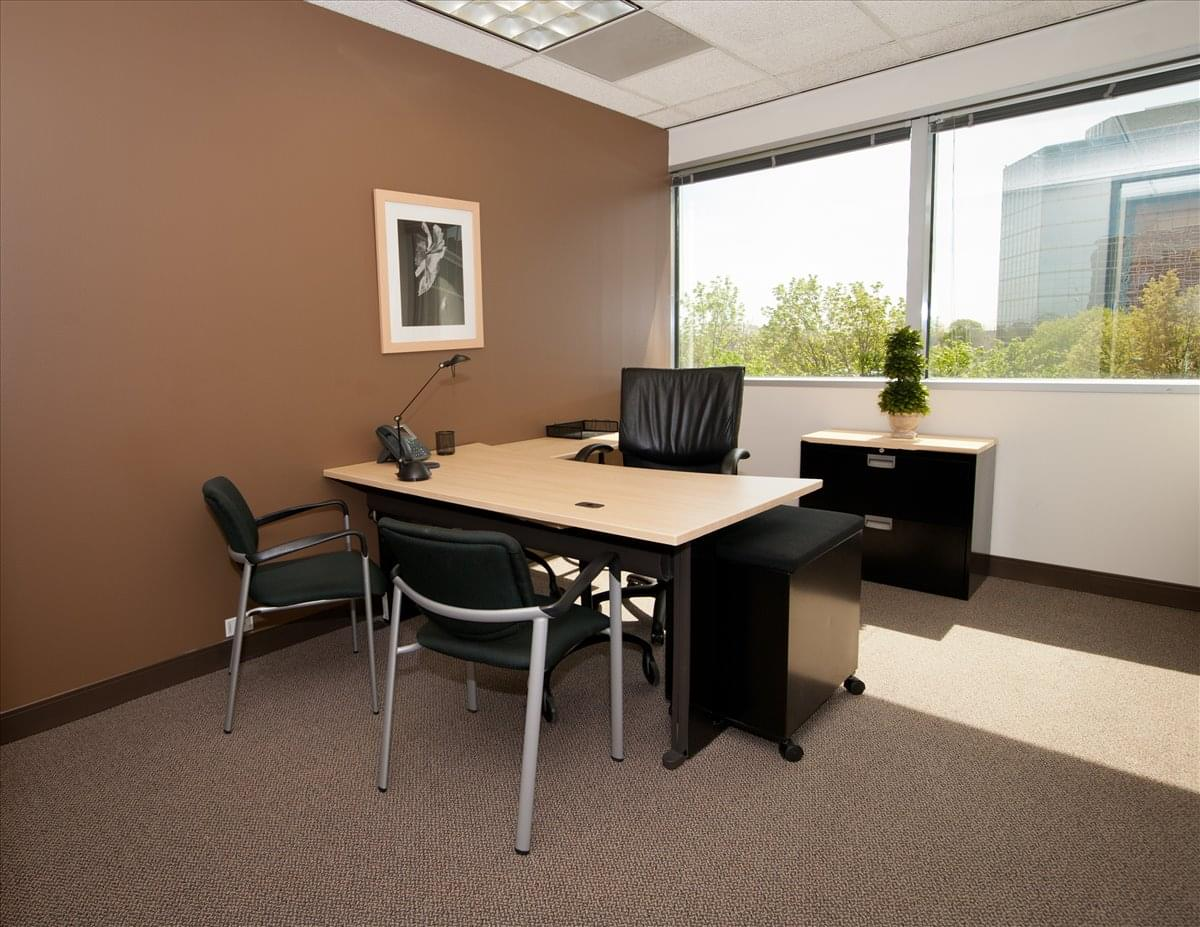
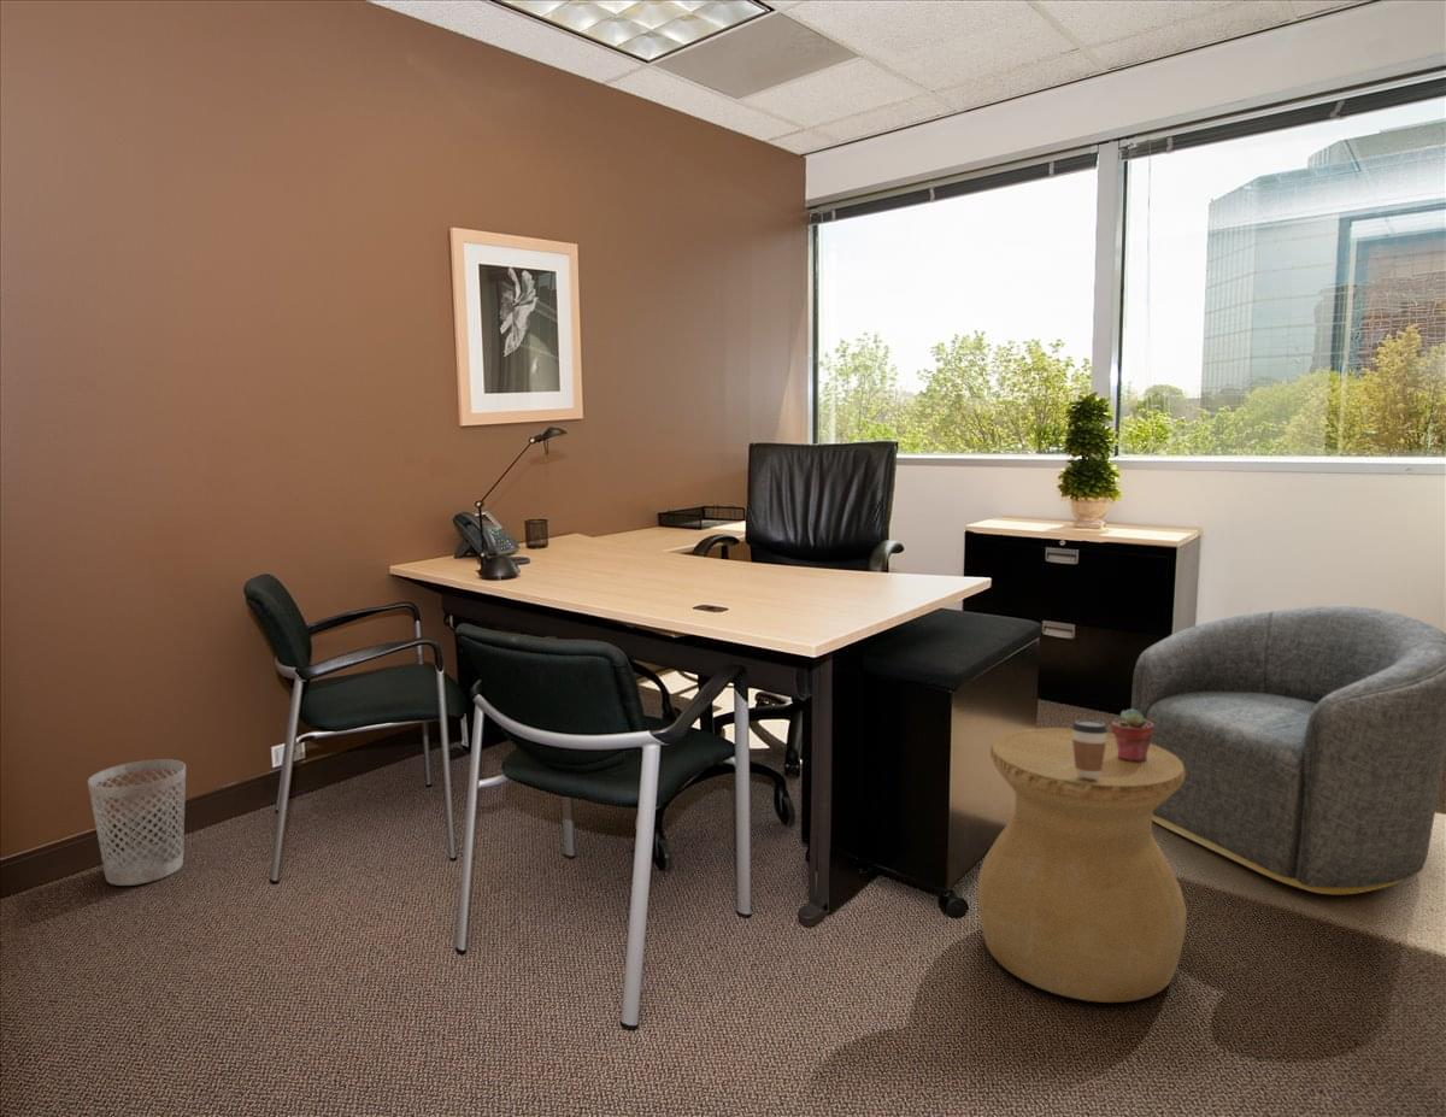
+ coffee cup [1071,718,1109,778]
+ potted succulent [1111,707,1154,762]
+ armchair [1130,605,1446,895]
+ side table [976,727,1188,1004]
+ wastebasket [87,758,187,887]
